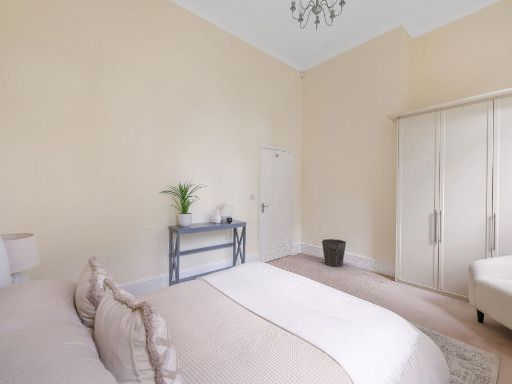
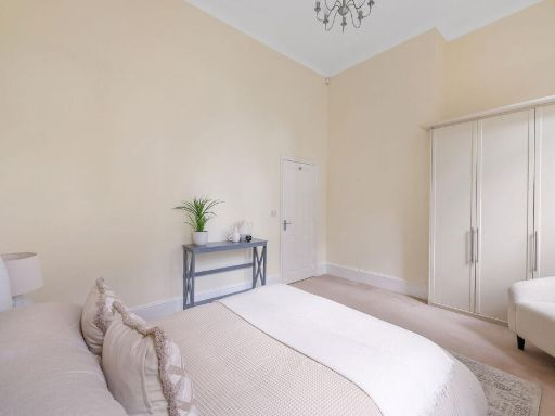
- waste bin [321,238,347,268]
